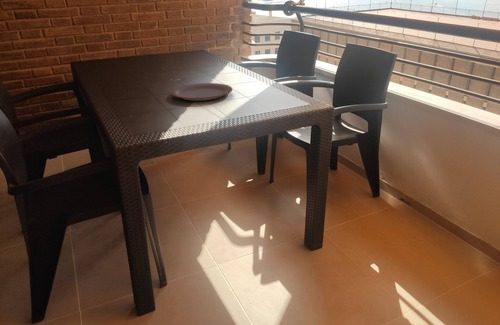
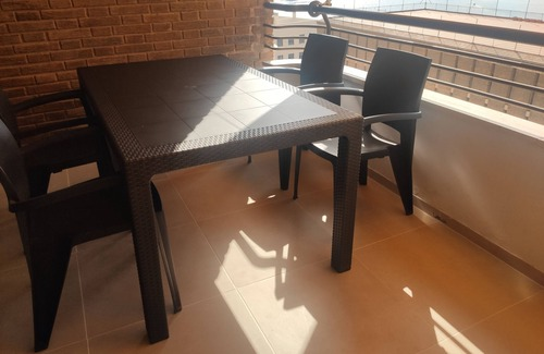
- plate [170,82,233,102]
